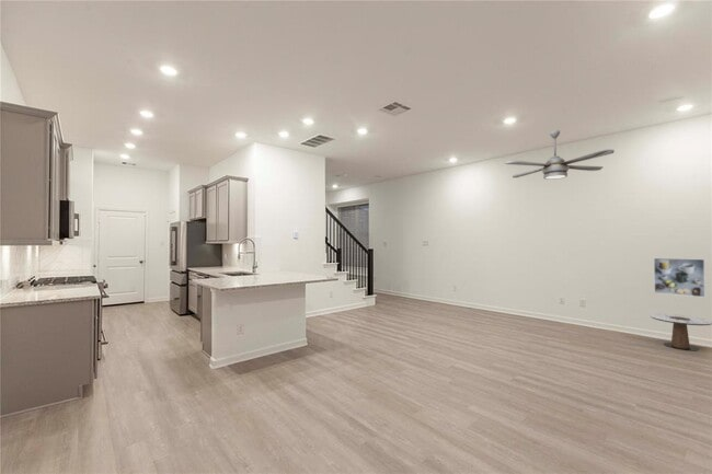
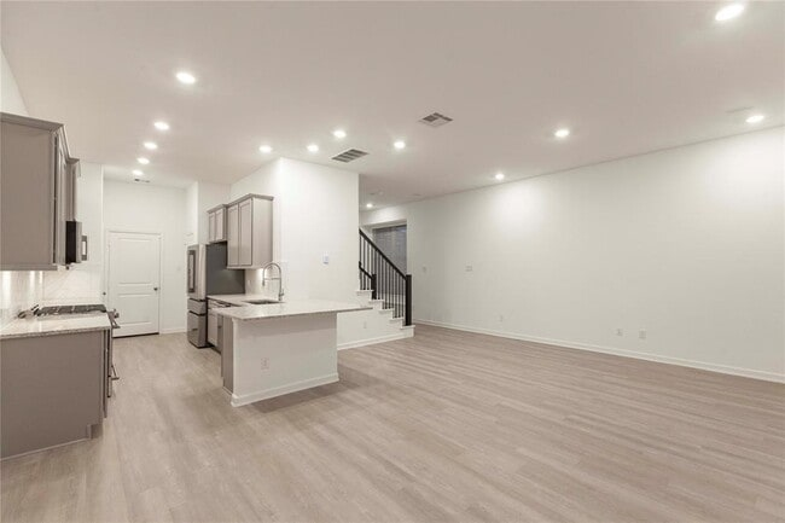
- ceiling fan [504,129,616,181]
- side table [650,313,712,351]
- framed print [653,257,707,298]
